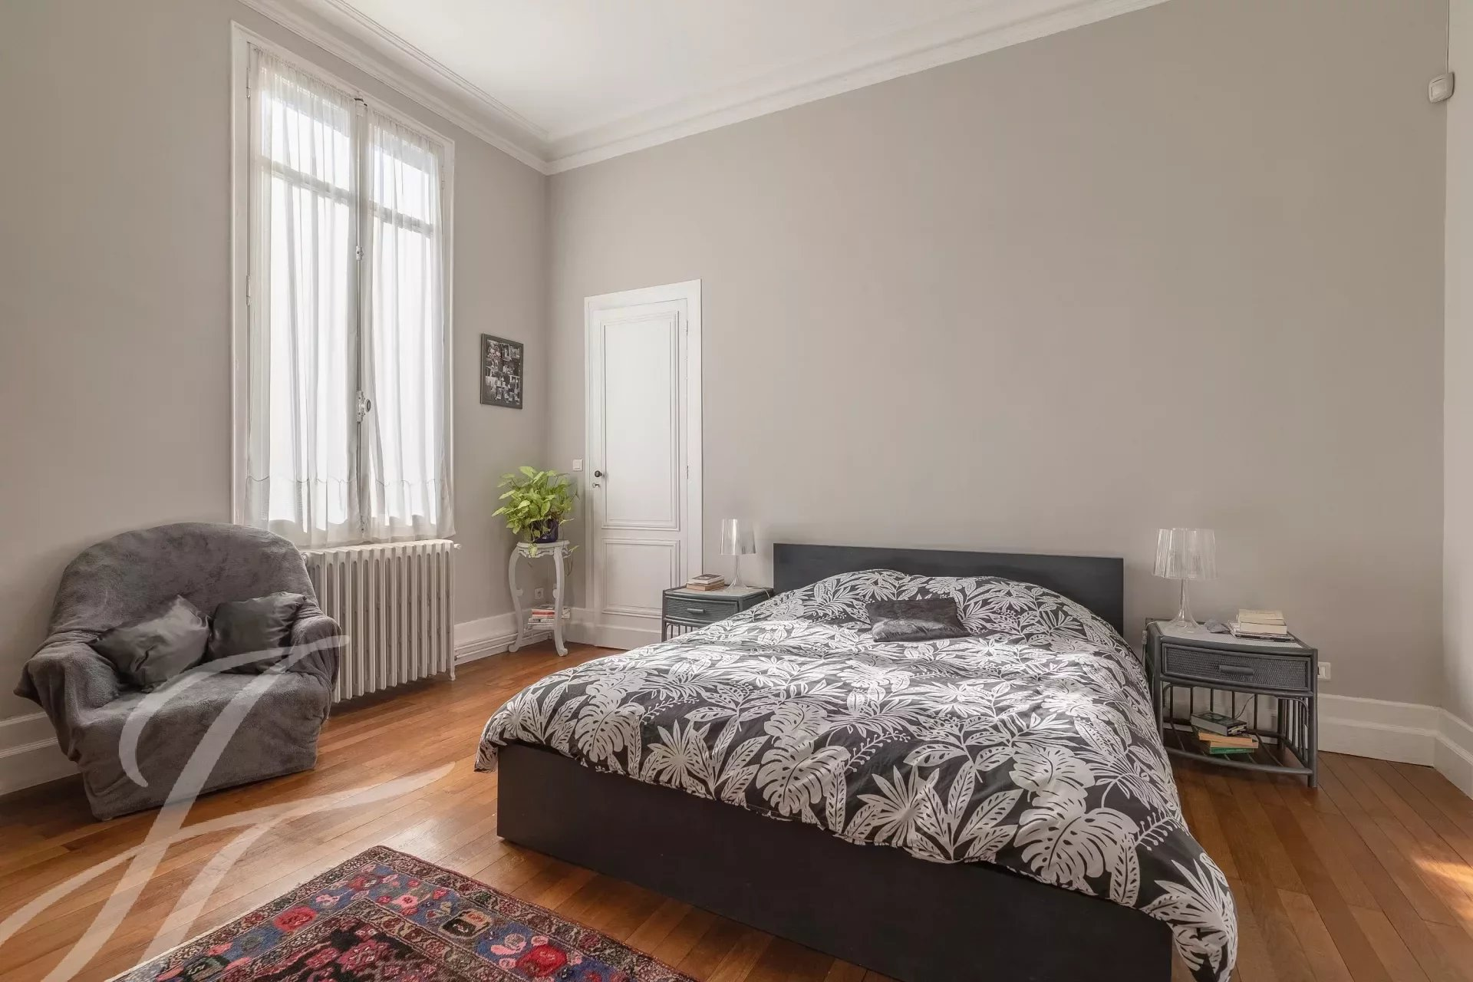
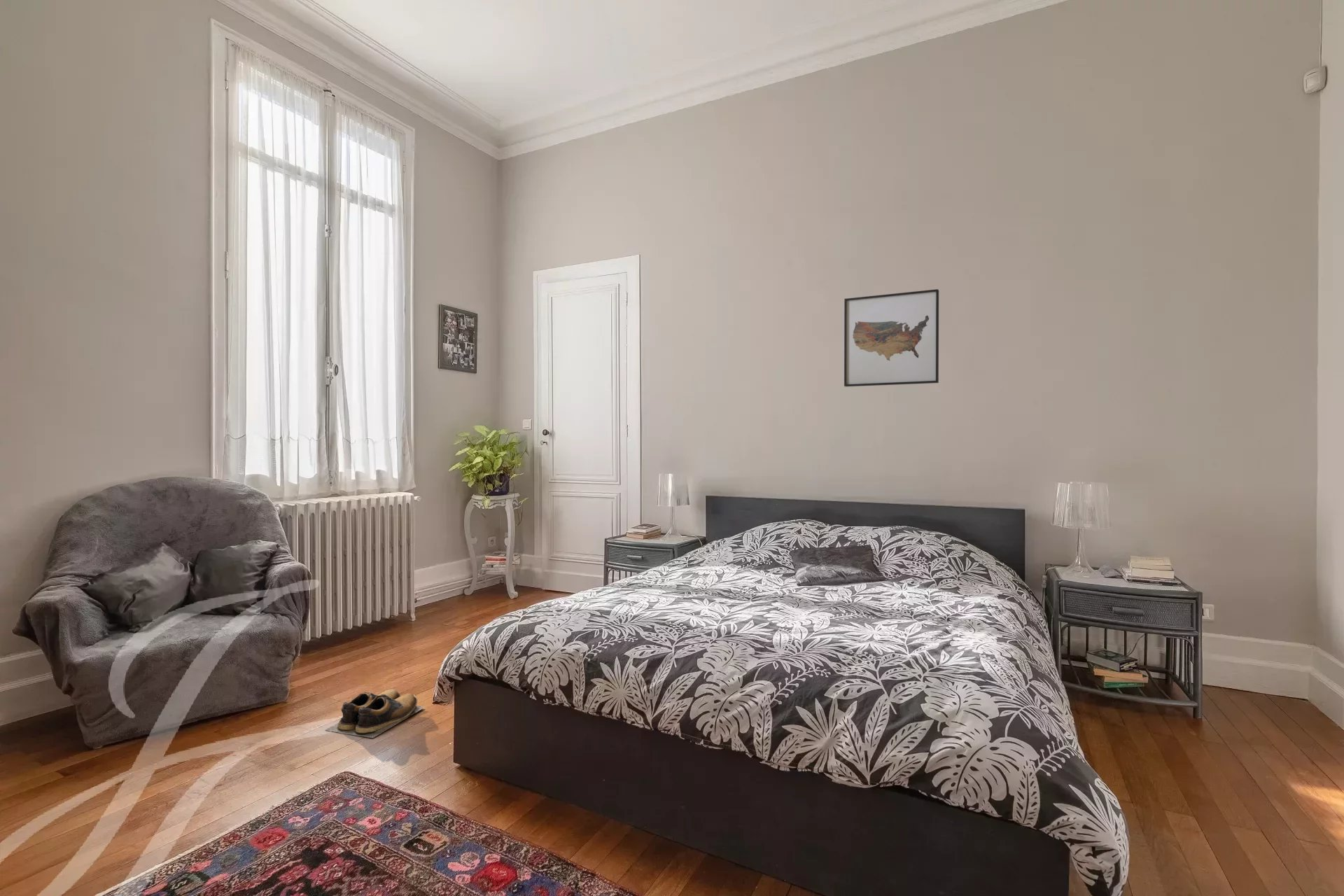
+ wall art [844,288,939,387]
+ shoes [325,688,426,738]
